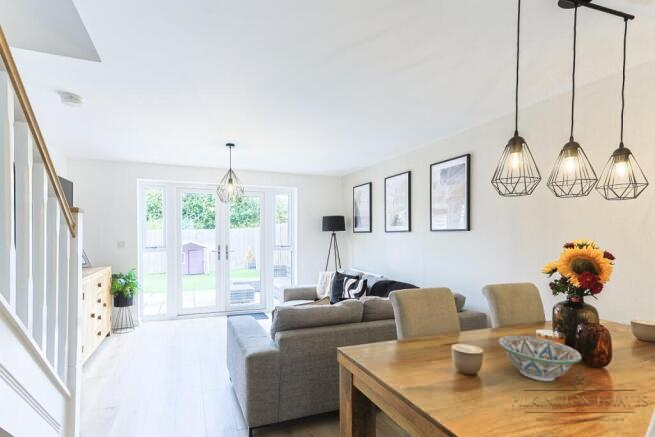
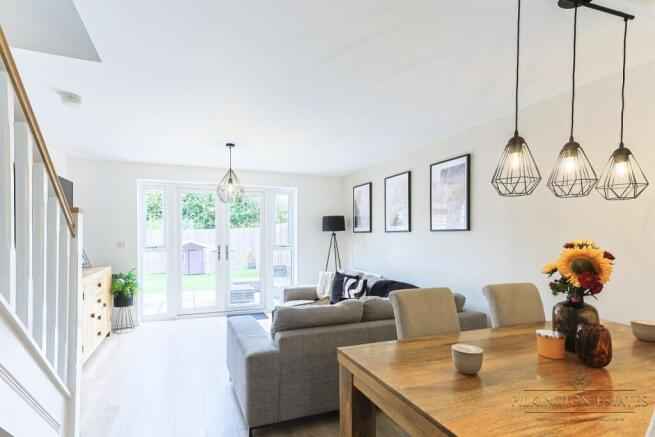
- decorative bowl [497,334,583,382]
